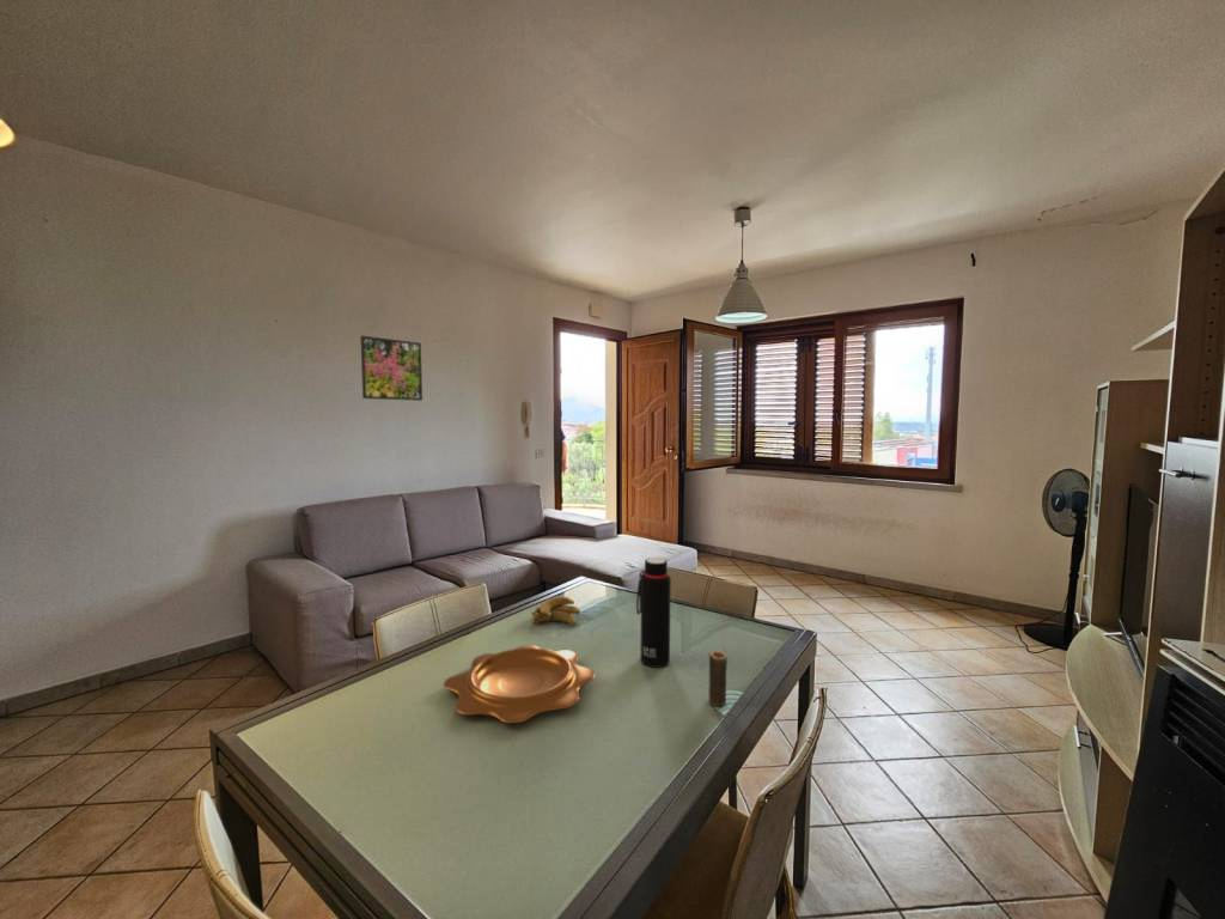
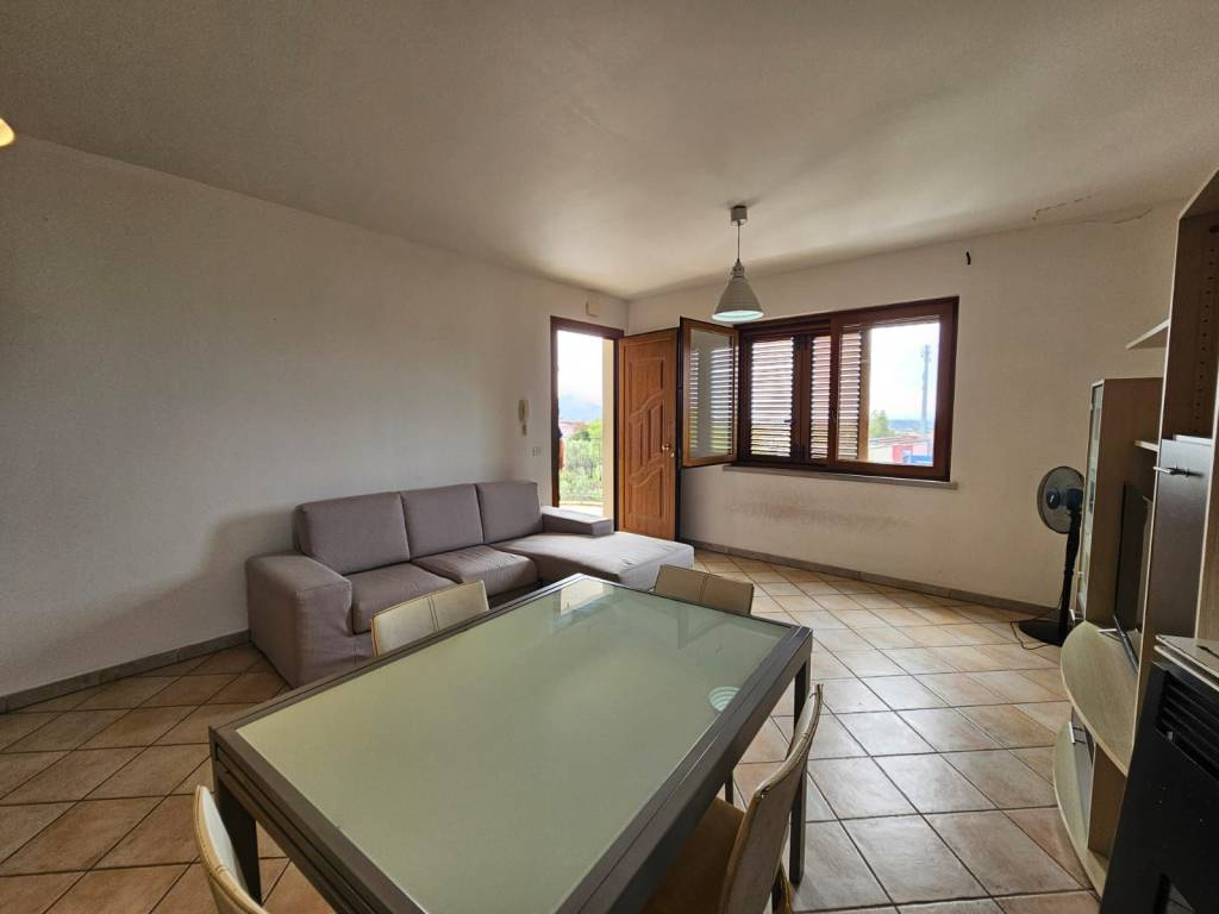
- banana [530,596,581,627]
- water bottle [635,556,672,669]
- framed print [359,335,423,402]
- candle [707,650,729,707]
- decorative bowl [443,644,596,724]
